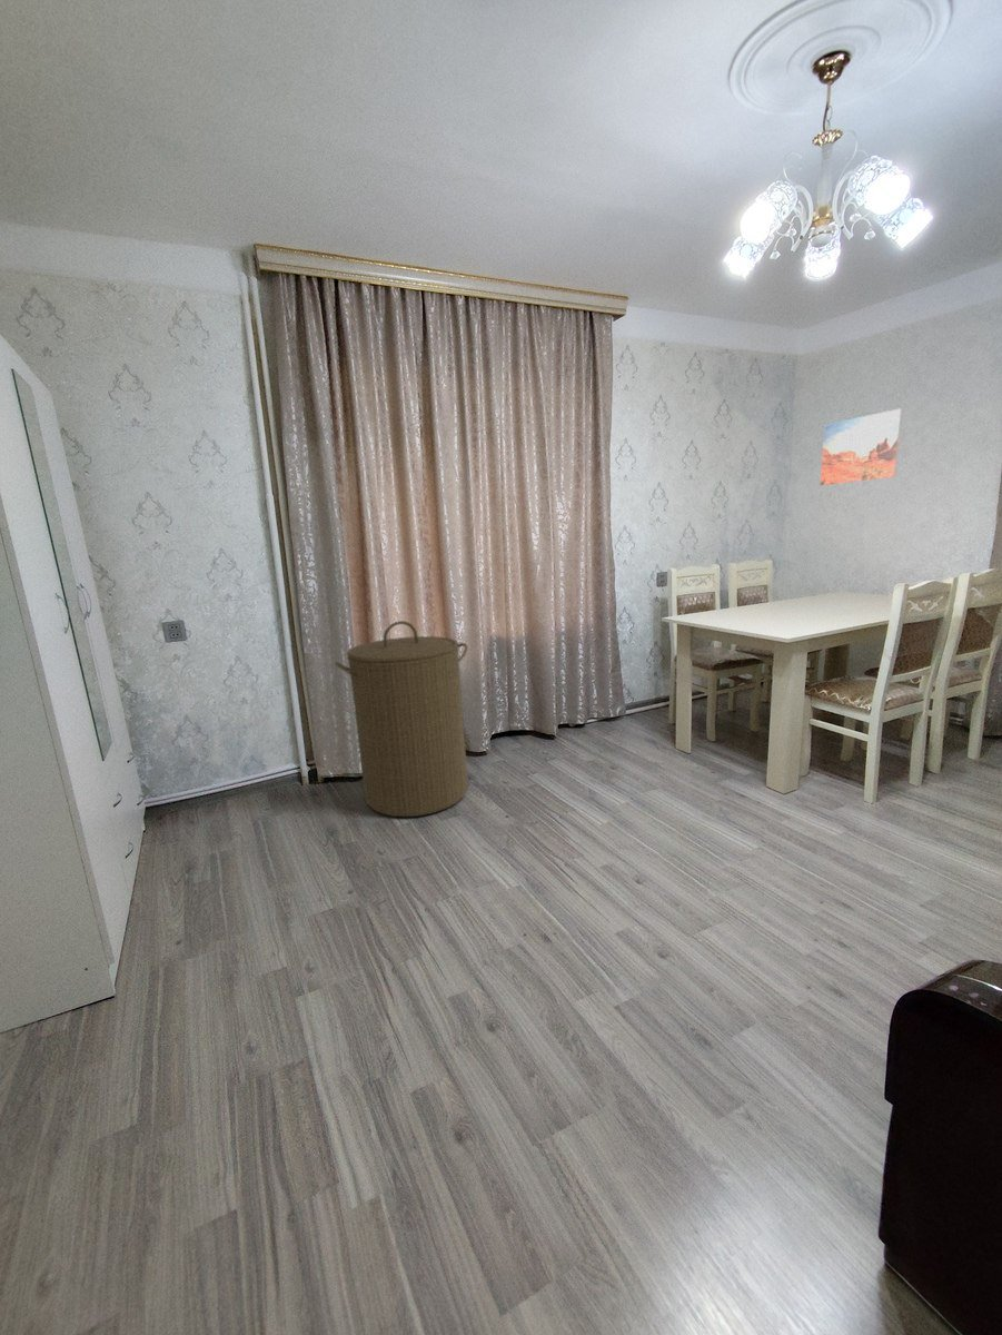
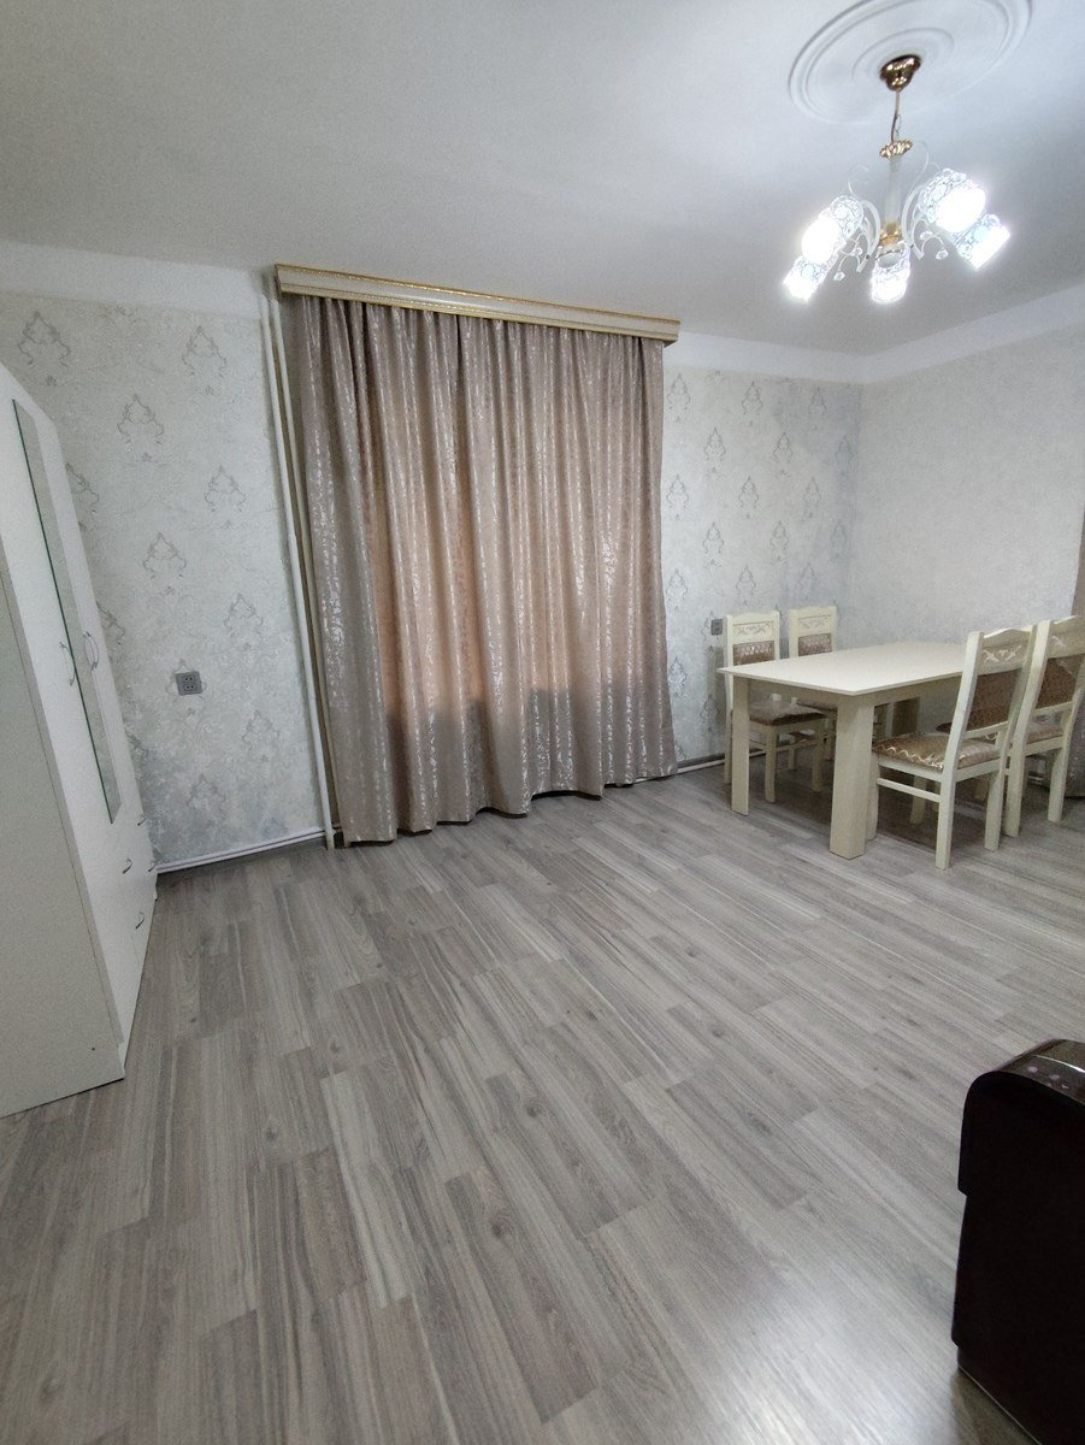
- laundry hamper [334,620,469,818]
- wall art [819,407,903,486]
